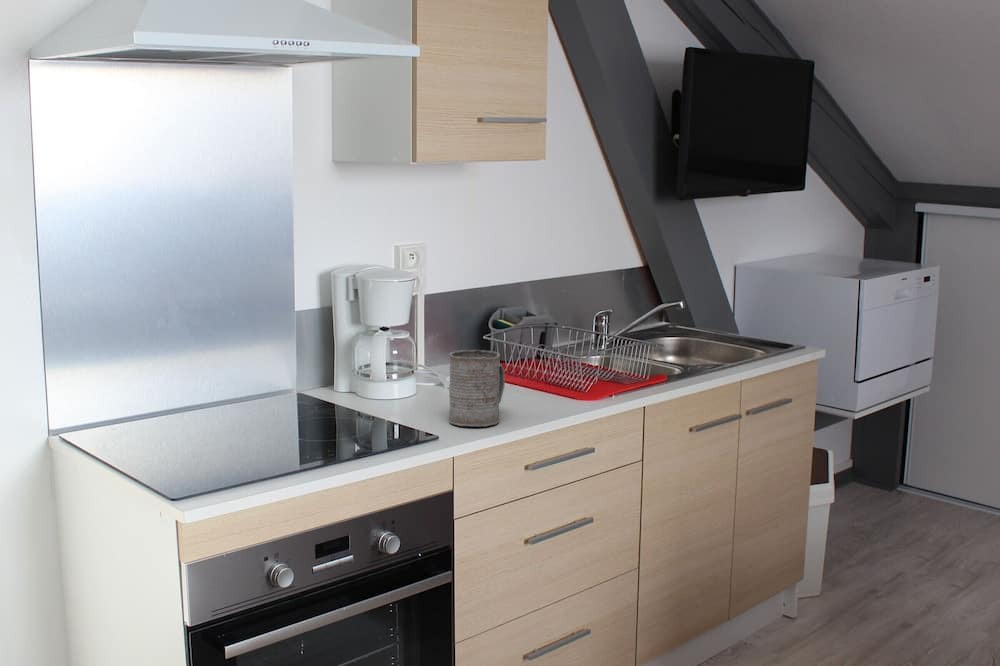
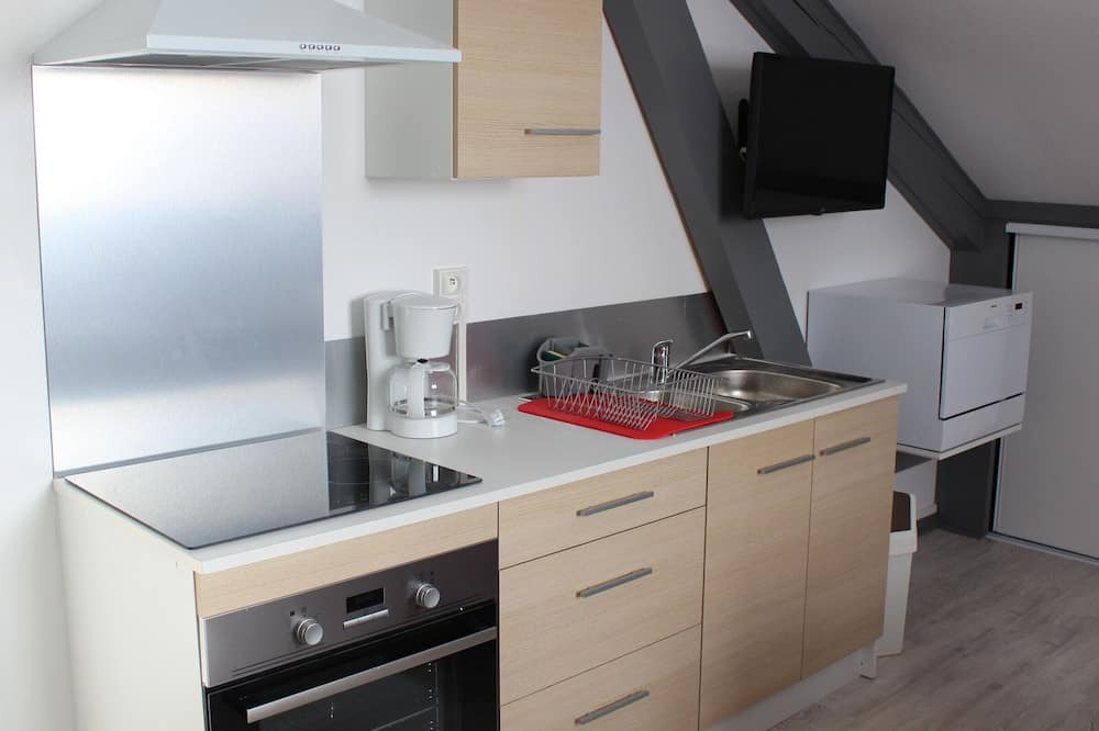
- mug [448,349,506,427]
